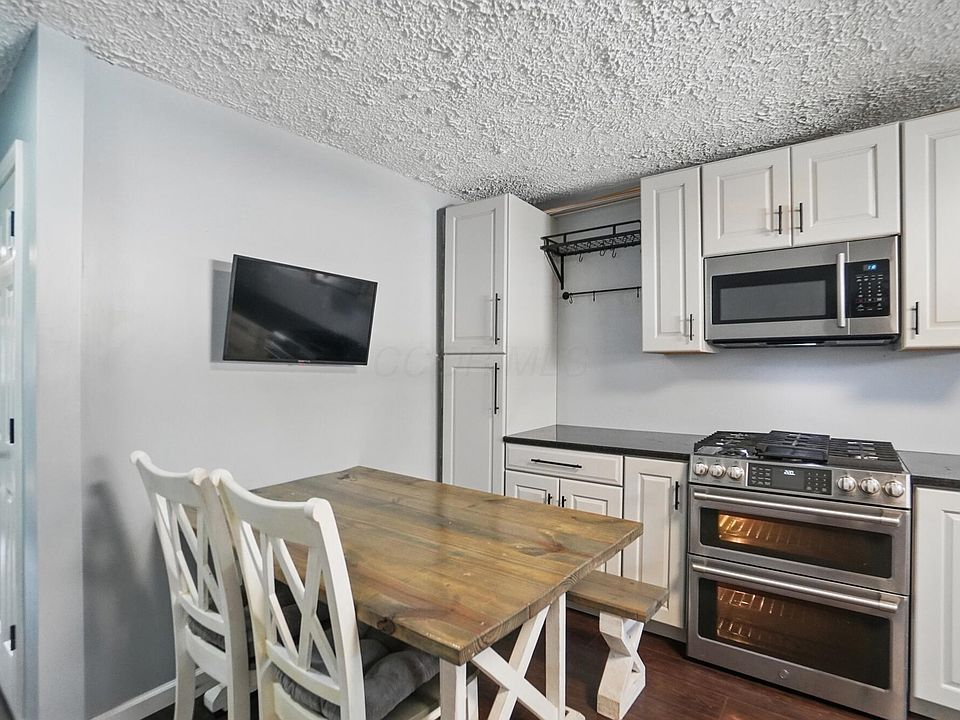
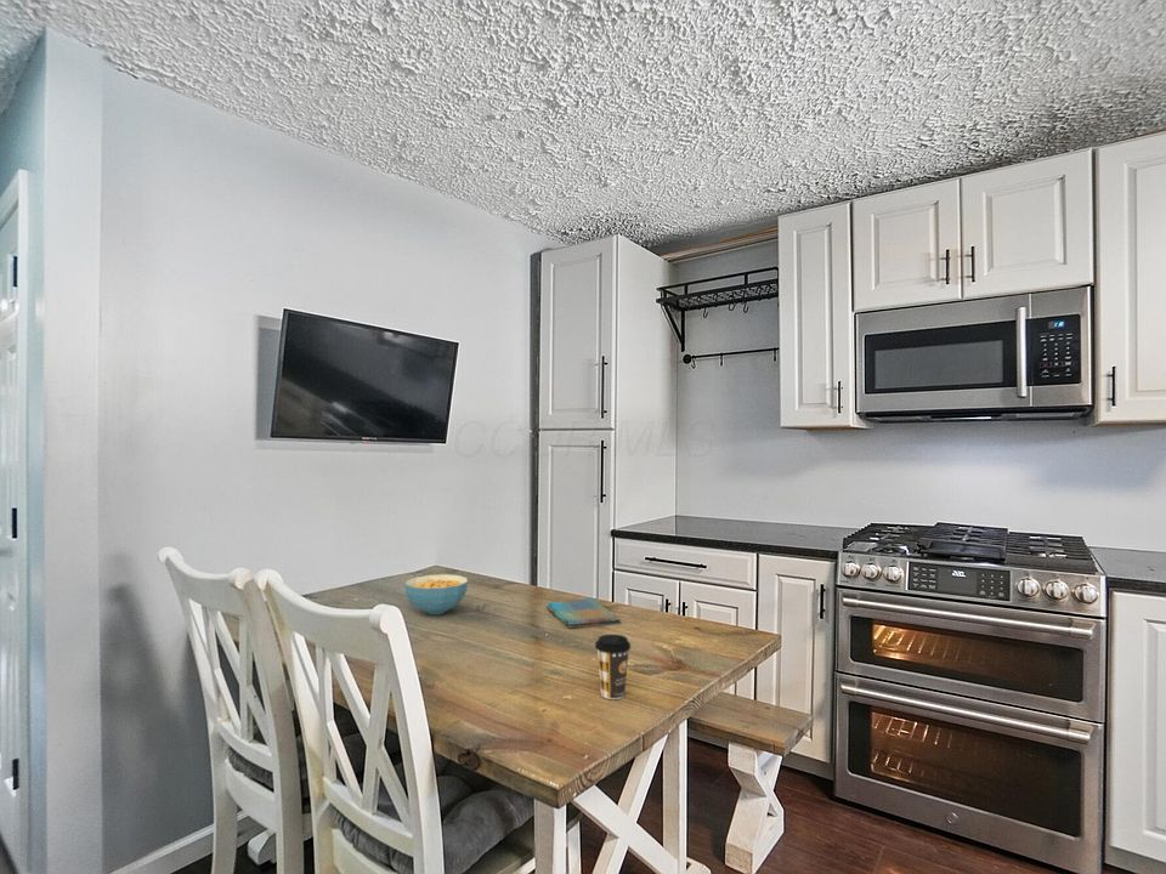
+ dish towel [545,597,622,630]
+ cereal bowl [403,573,469,615]
+ coffee cup [594,634,632,700]
